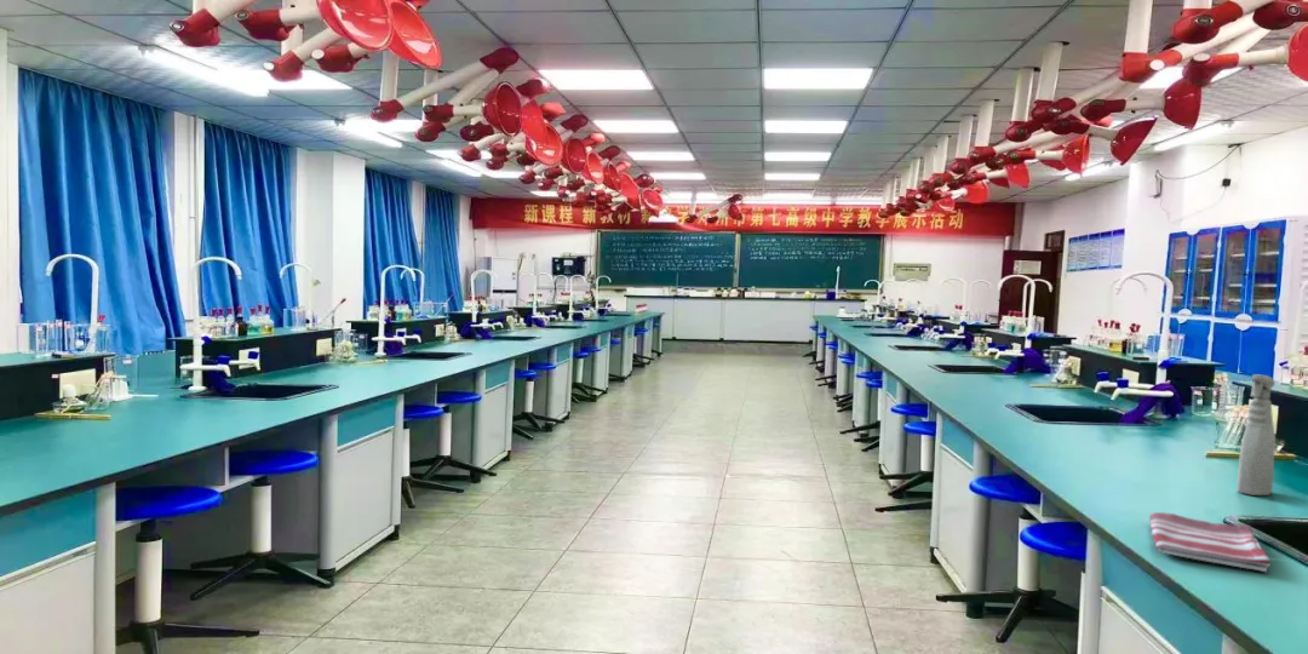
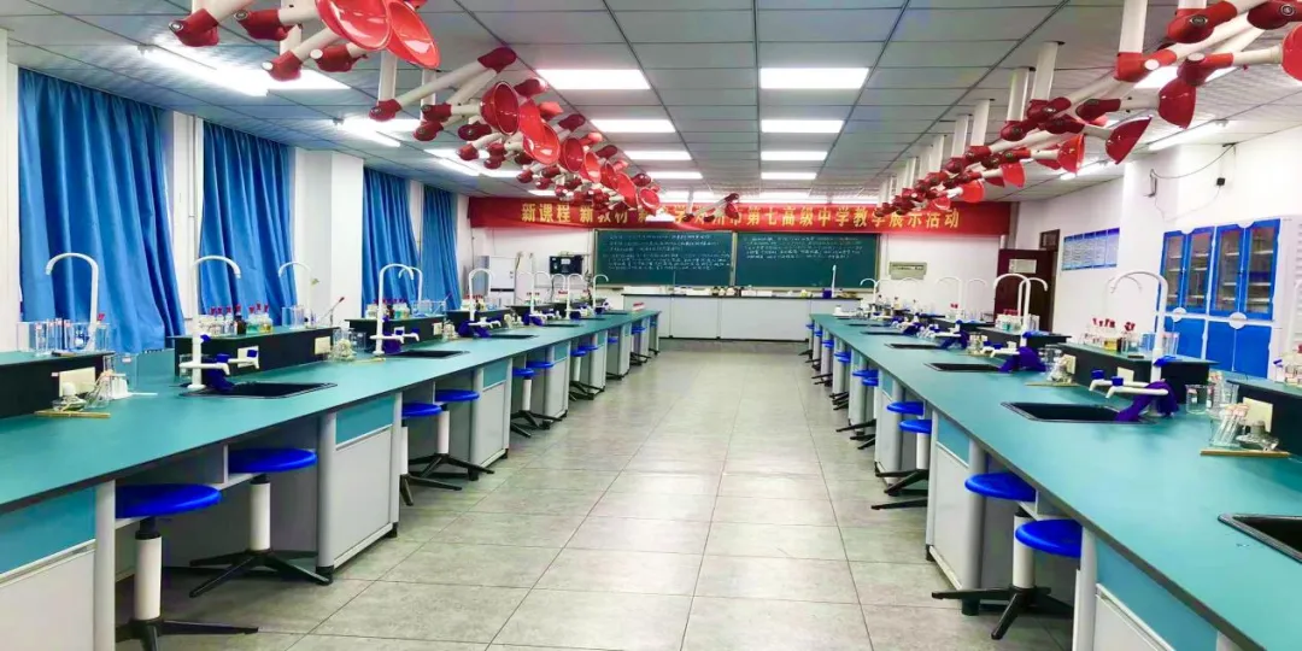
- dish towel [1148,511,1272,573]
- spray bottle [1235,374,1277,497]
